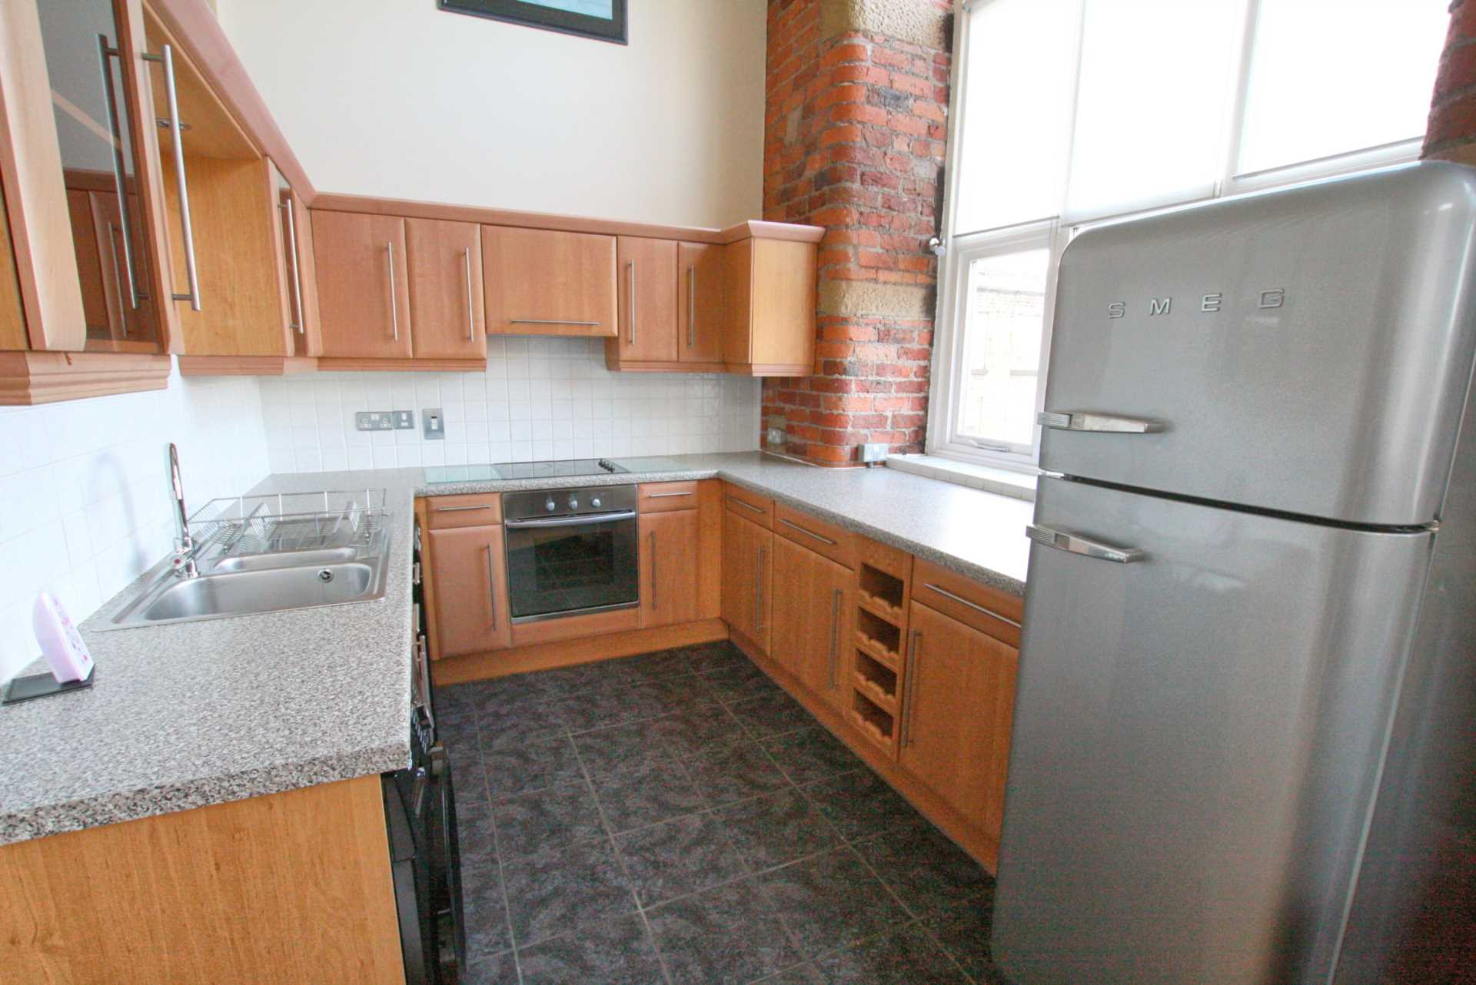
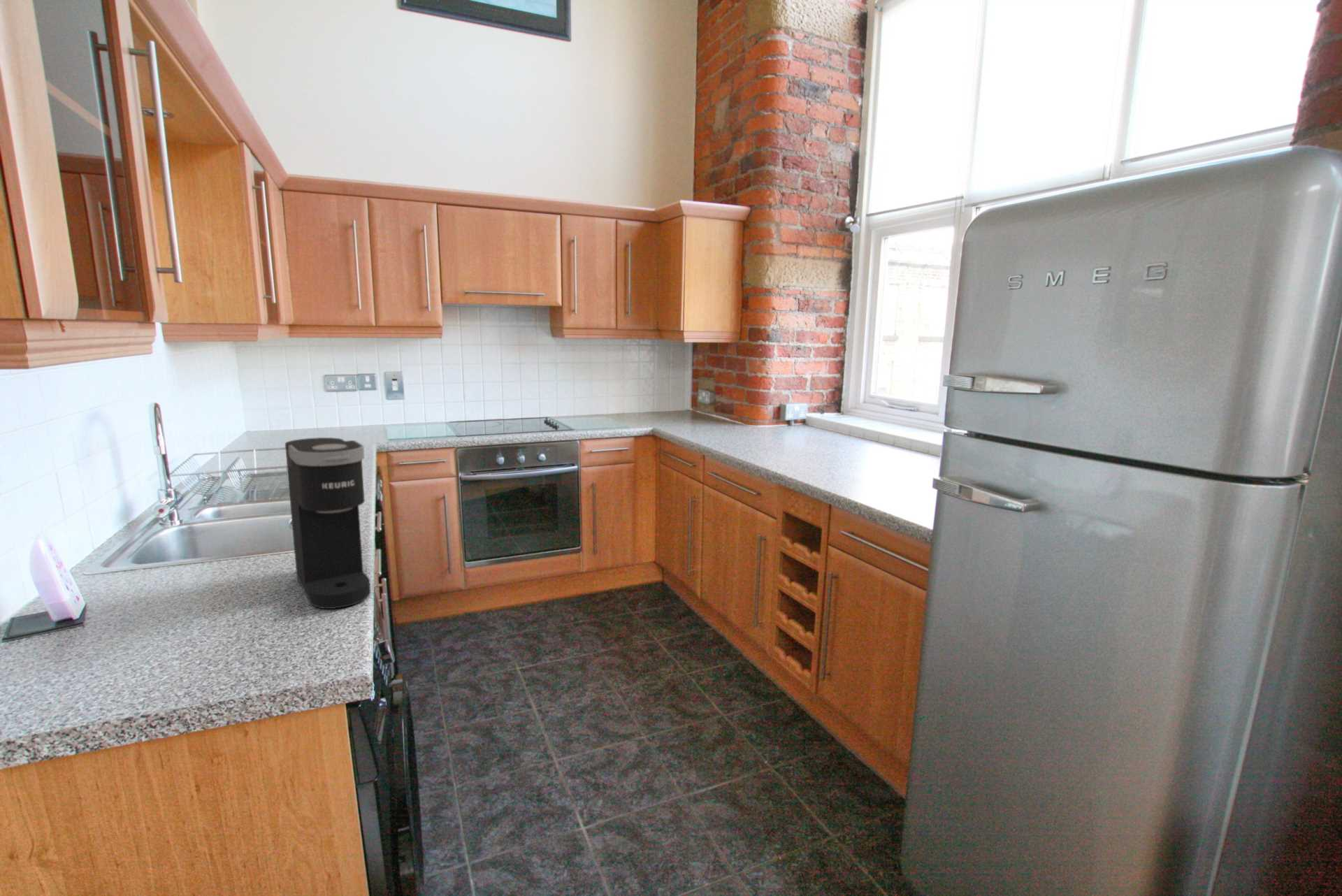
+ coffee maker [284,437,371,609]
